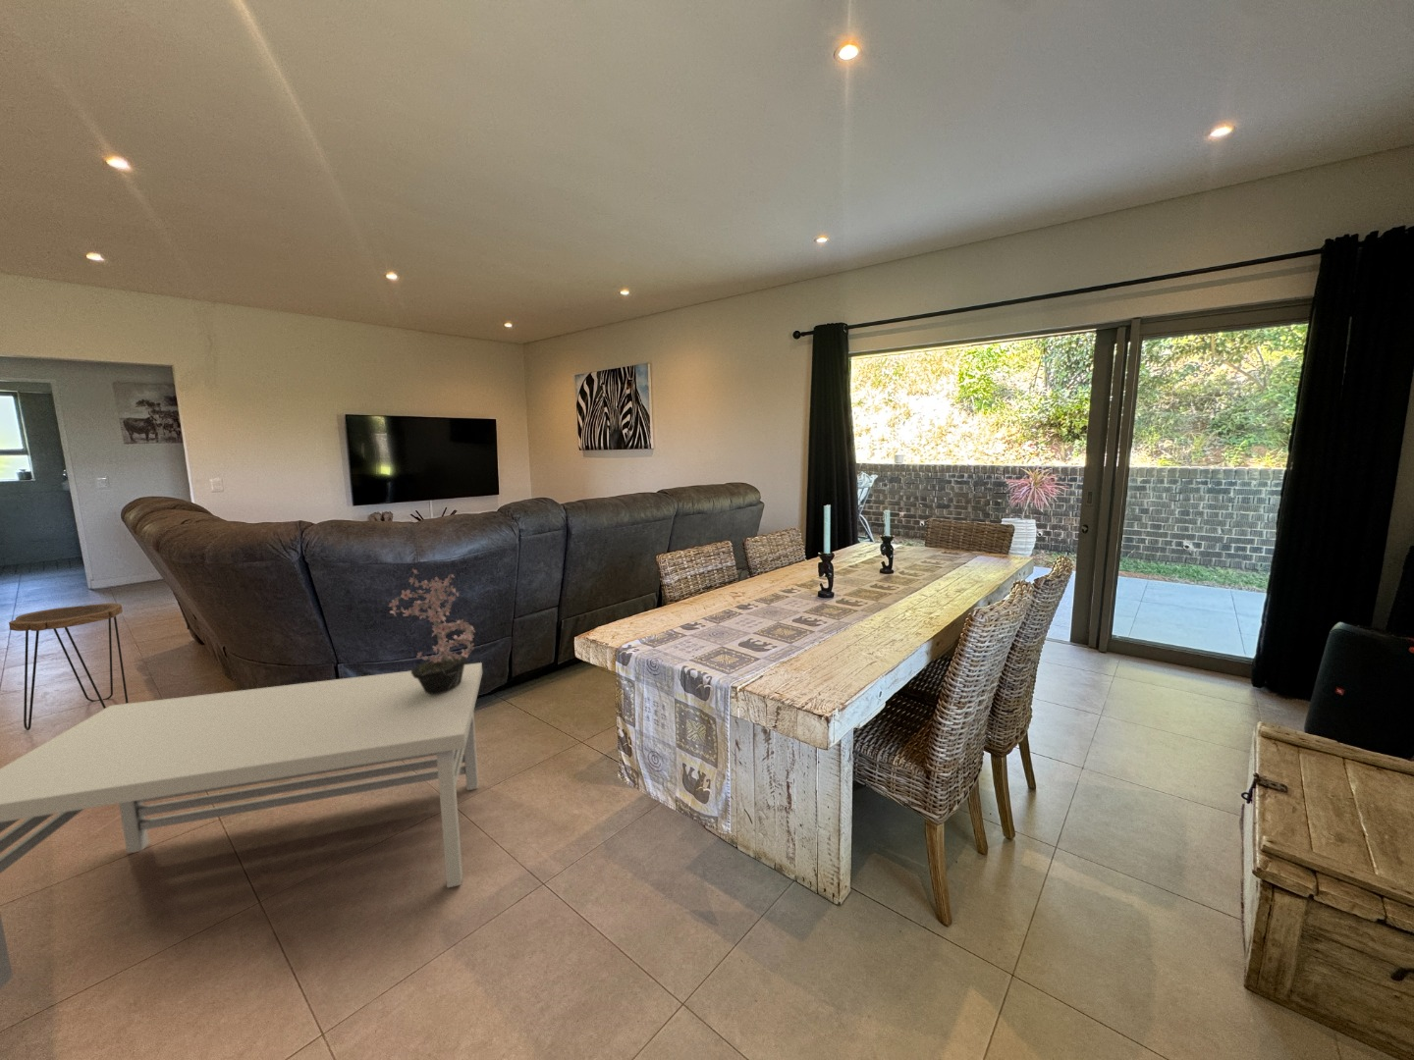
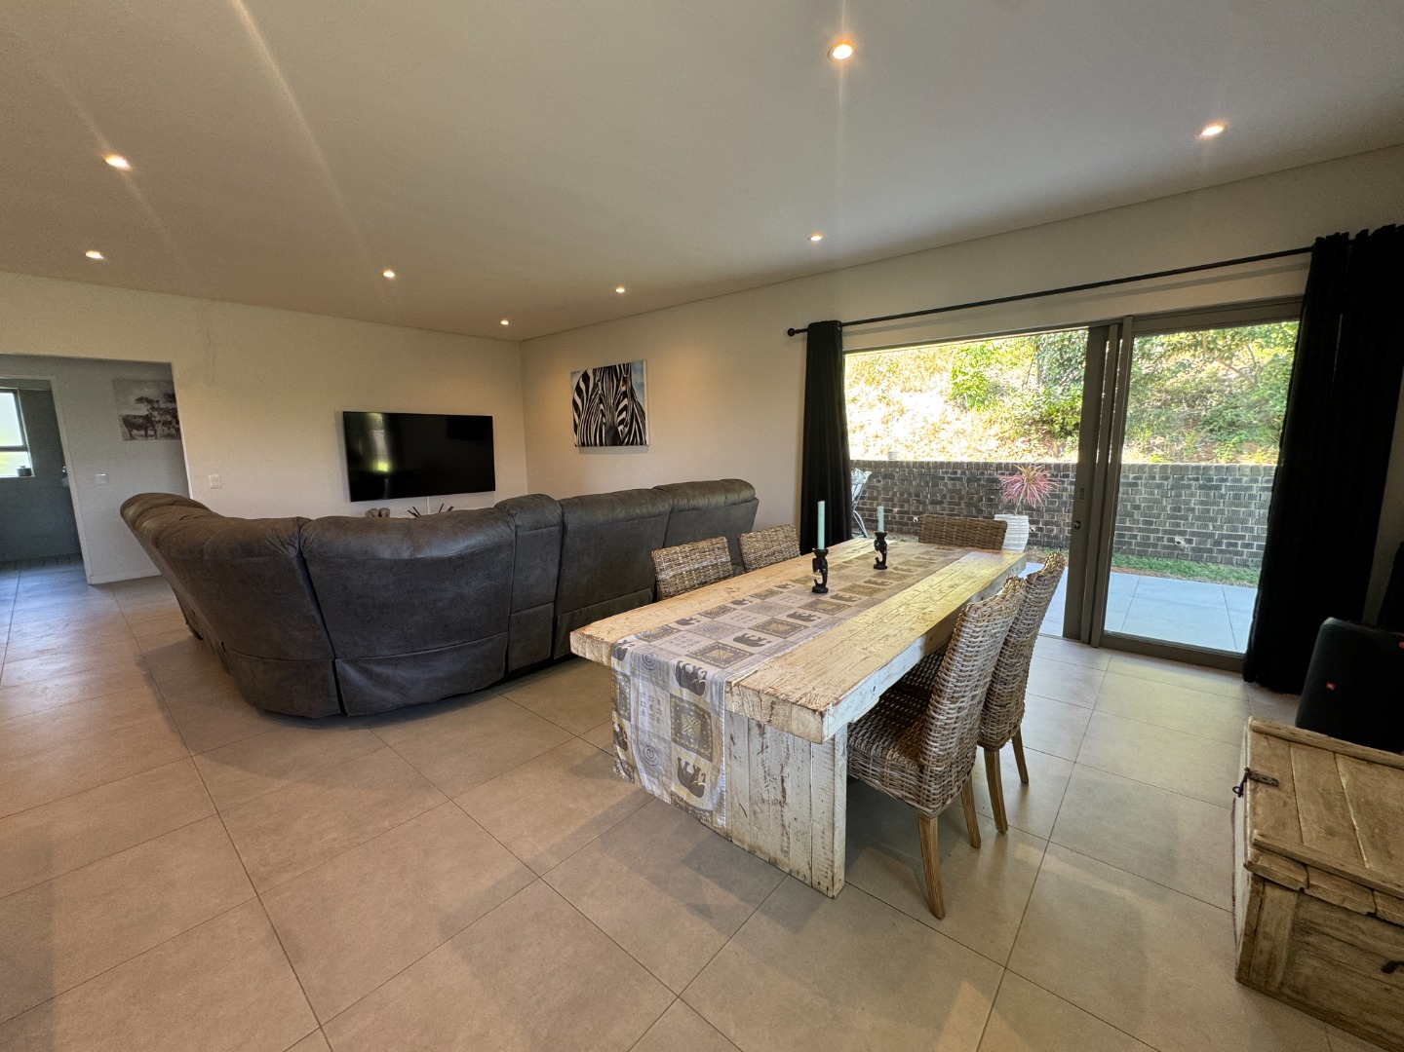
- side table [8,602,129,732]
- coffee table [0,661,483,990]
- potted plant [387,567,477,694]
